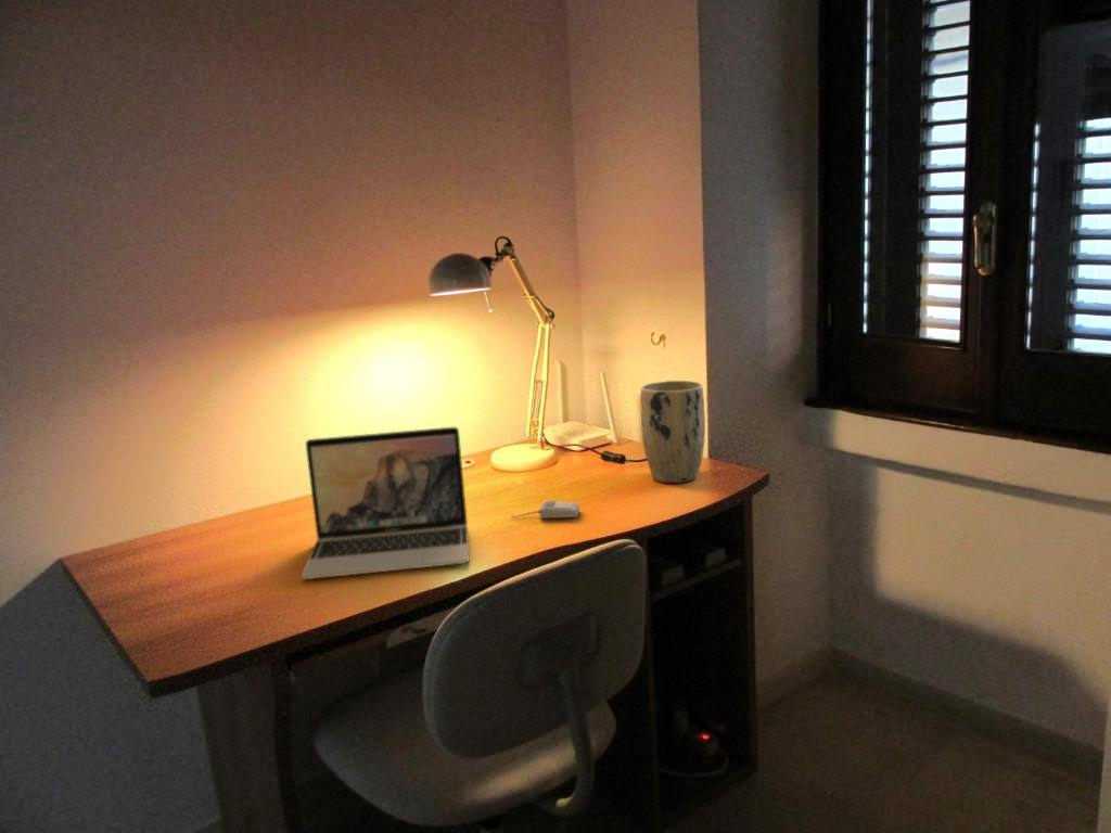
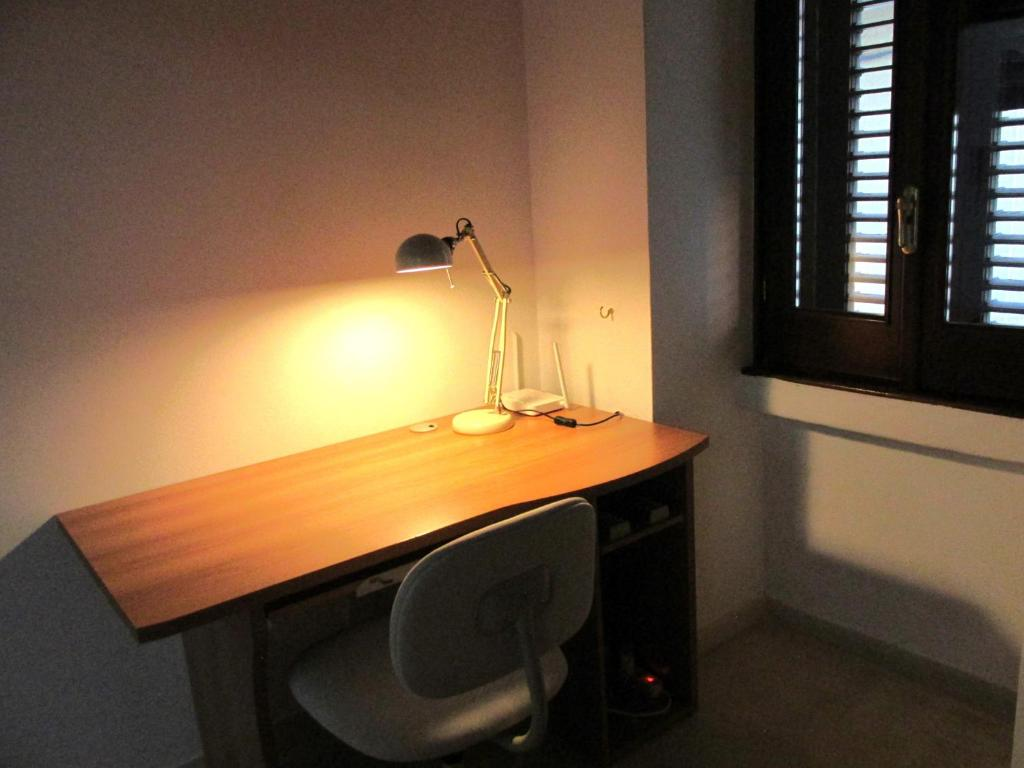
- computer mouse [510,500,580,520]
- laptop [301,426,470,580]
- plant pot [639,380,706,484]
